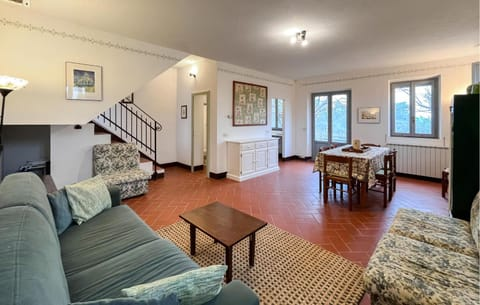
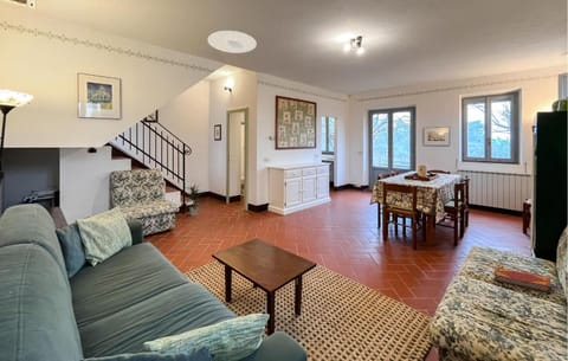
+ indoor plant [182,183,205,218]
+ ceiling light [207,30,258,54]
+ hardback book [492,266,551,294]
